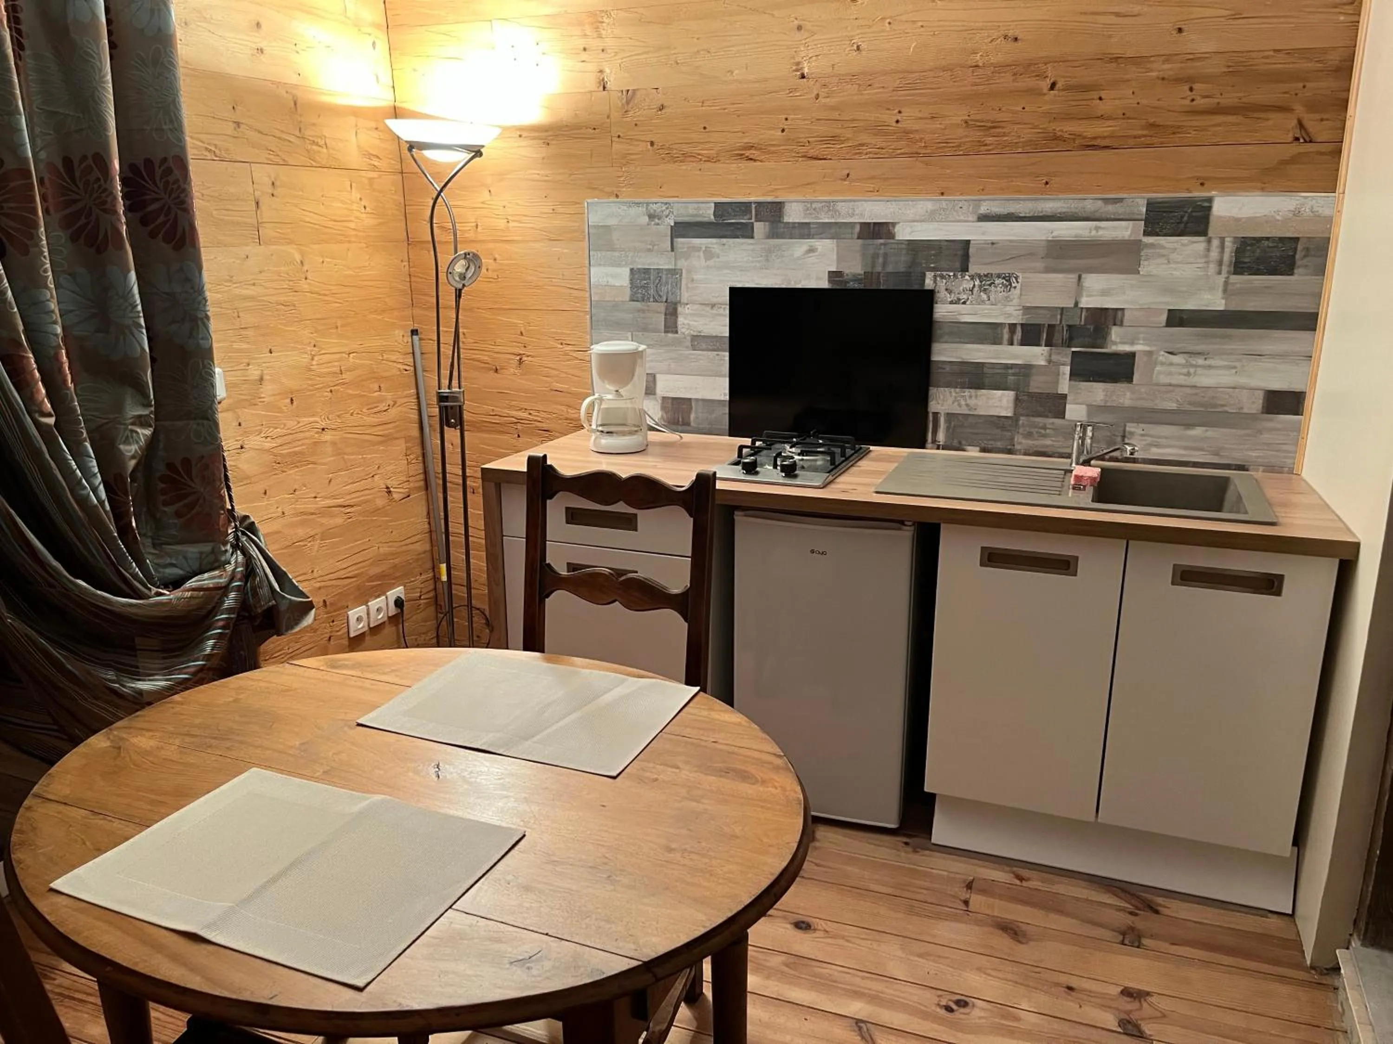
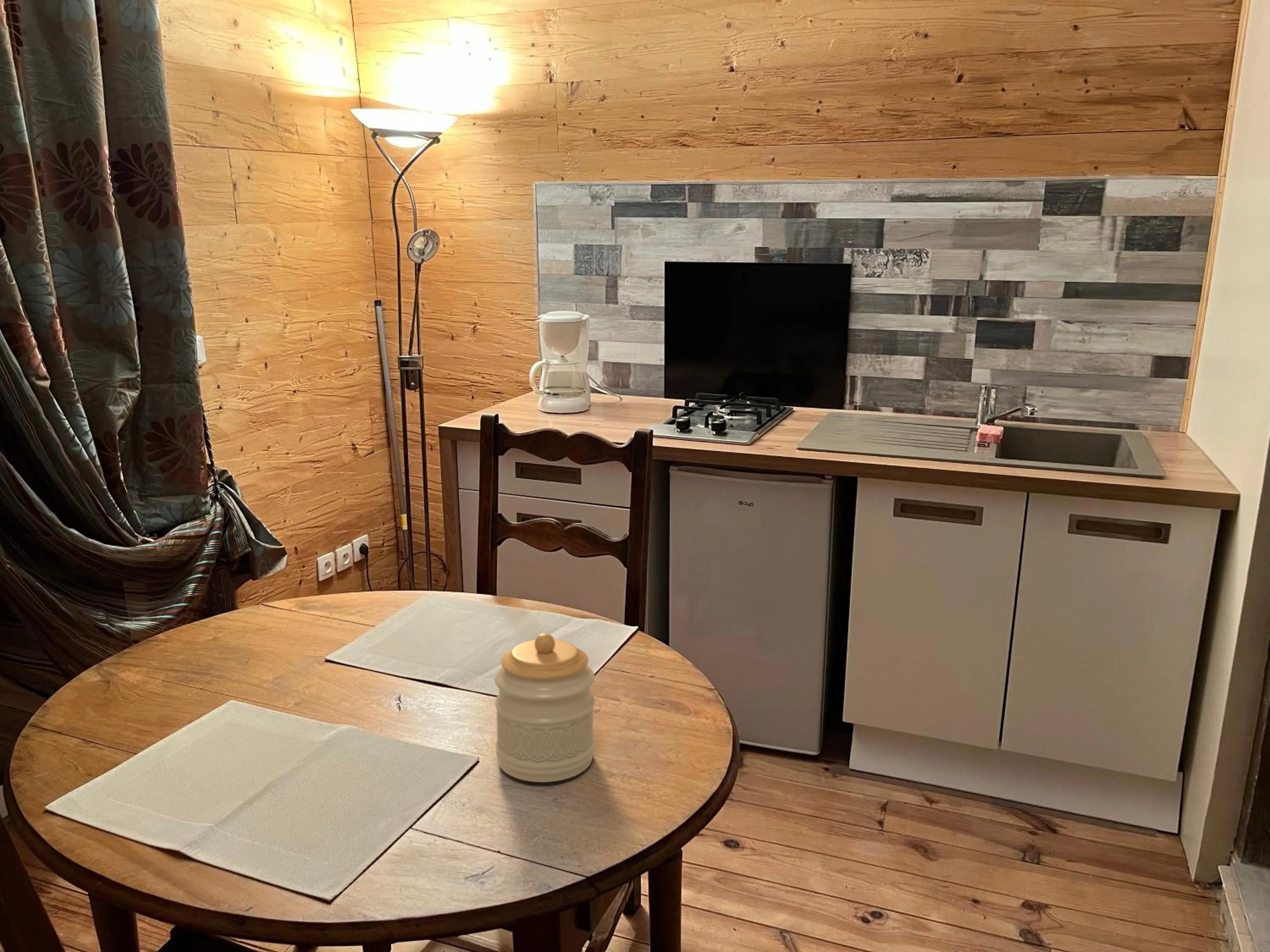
+ jar [494,633,595,783]
